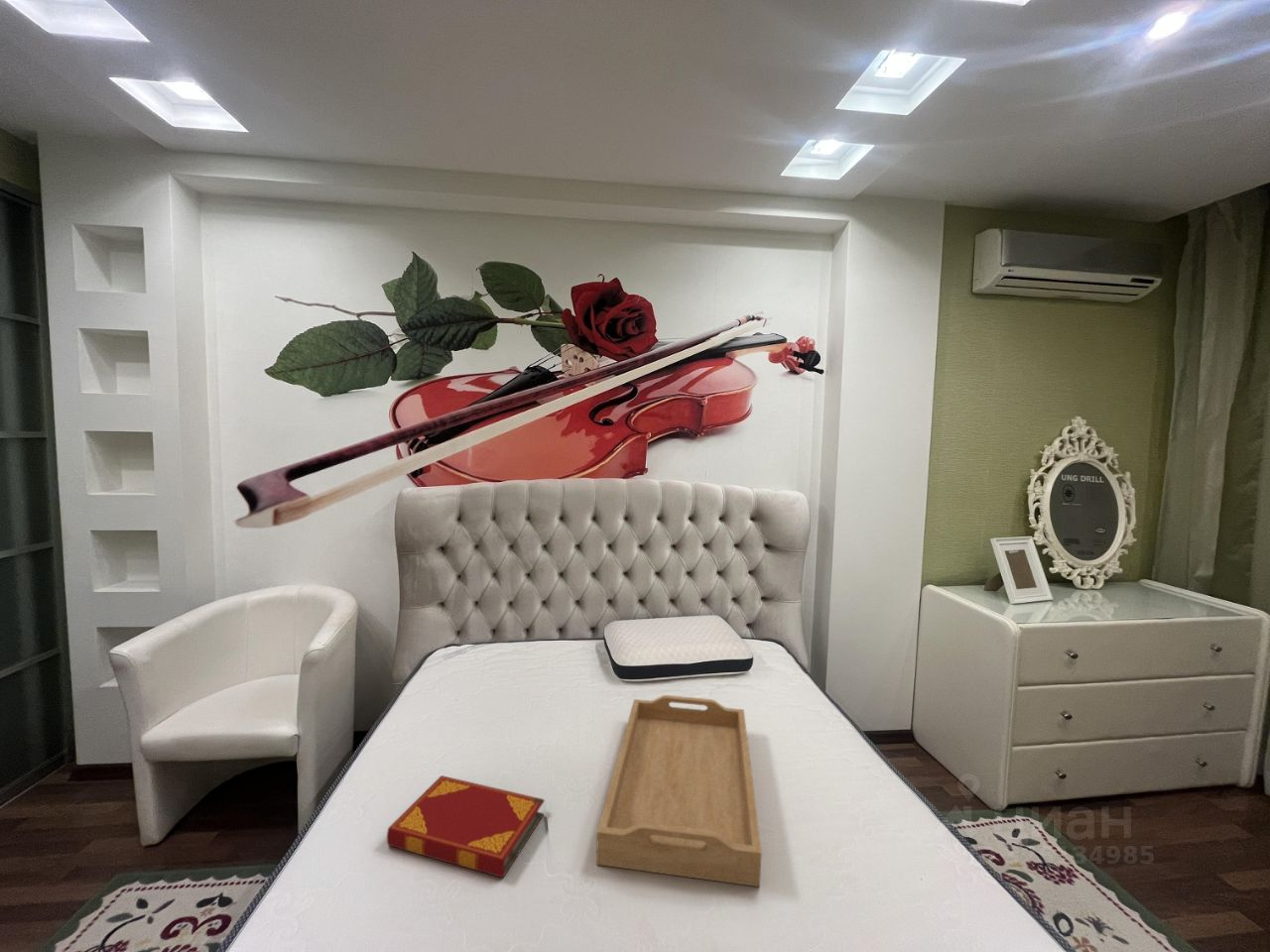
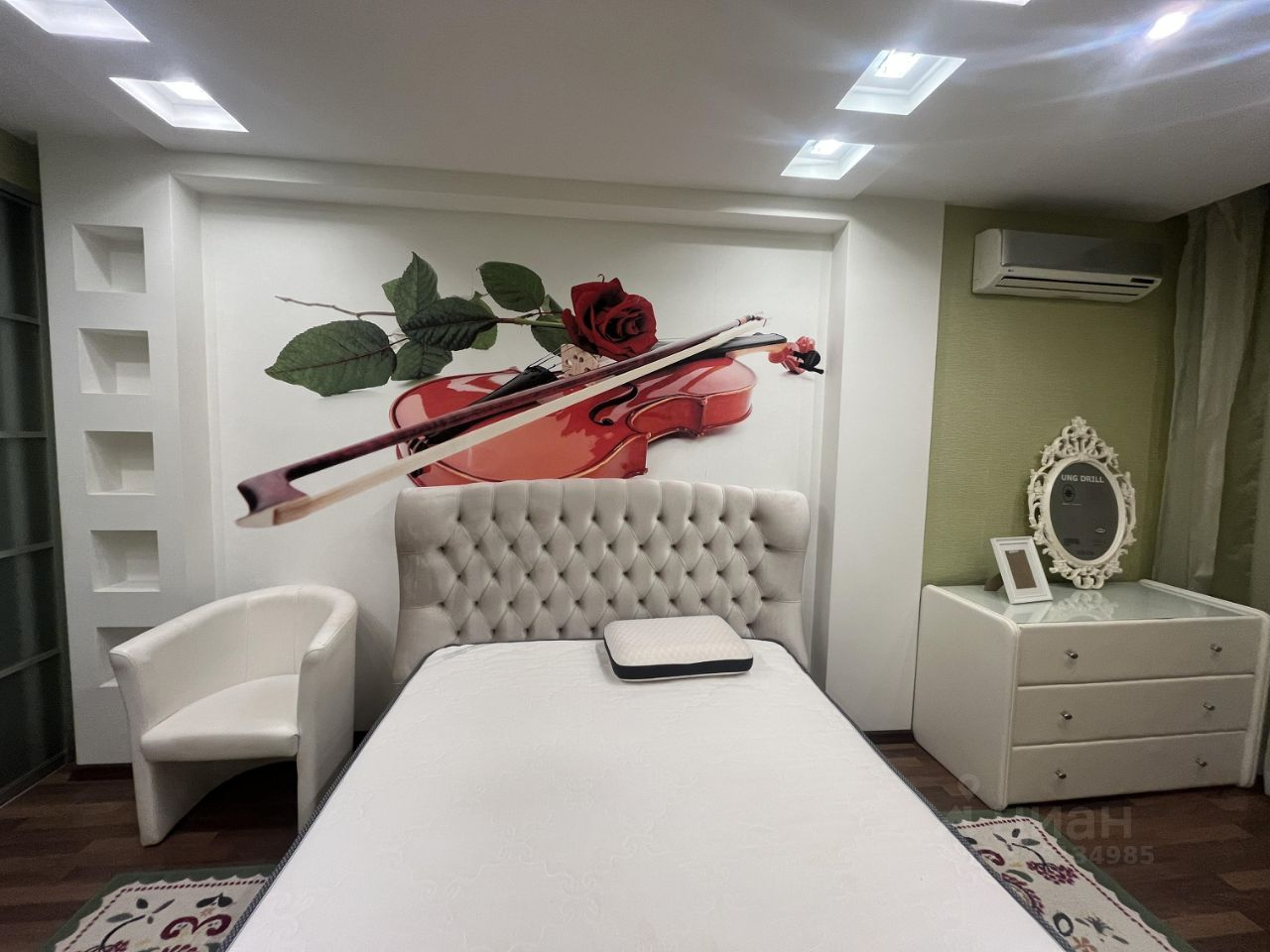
- hardback book [386,774,545,879]
- serving tray [595,694,763,888]
